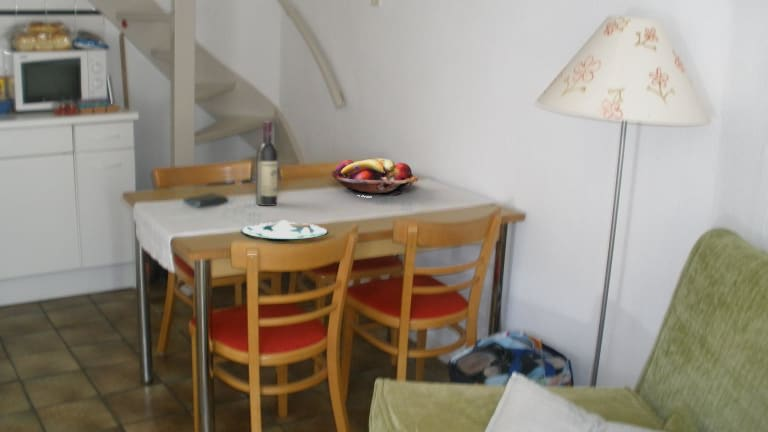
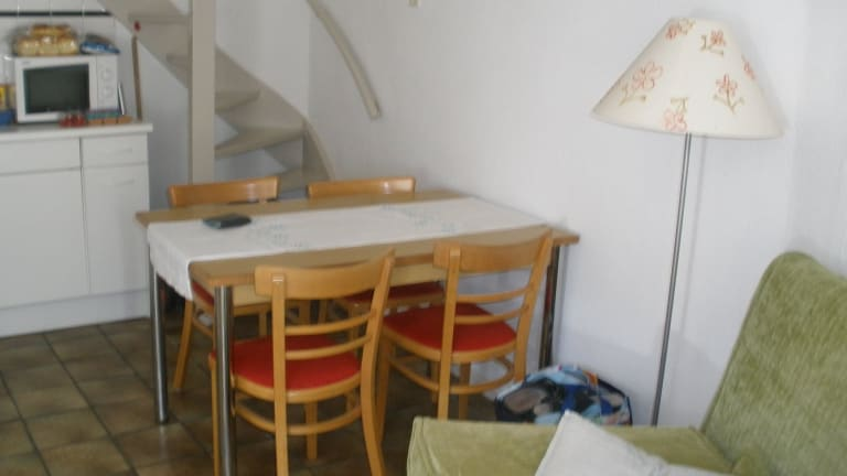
- fruit basket [330,157,419,197]
- wine bottle [255,120,279,207]
- plate [240,219,328,240]
